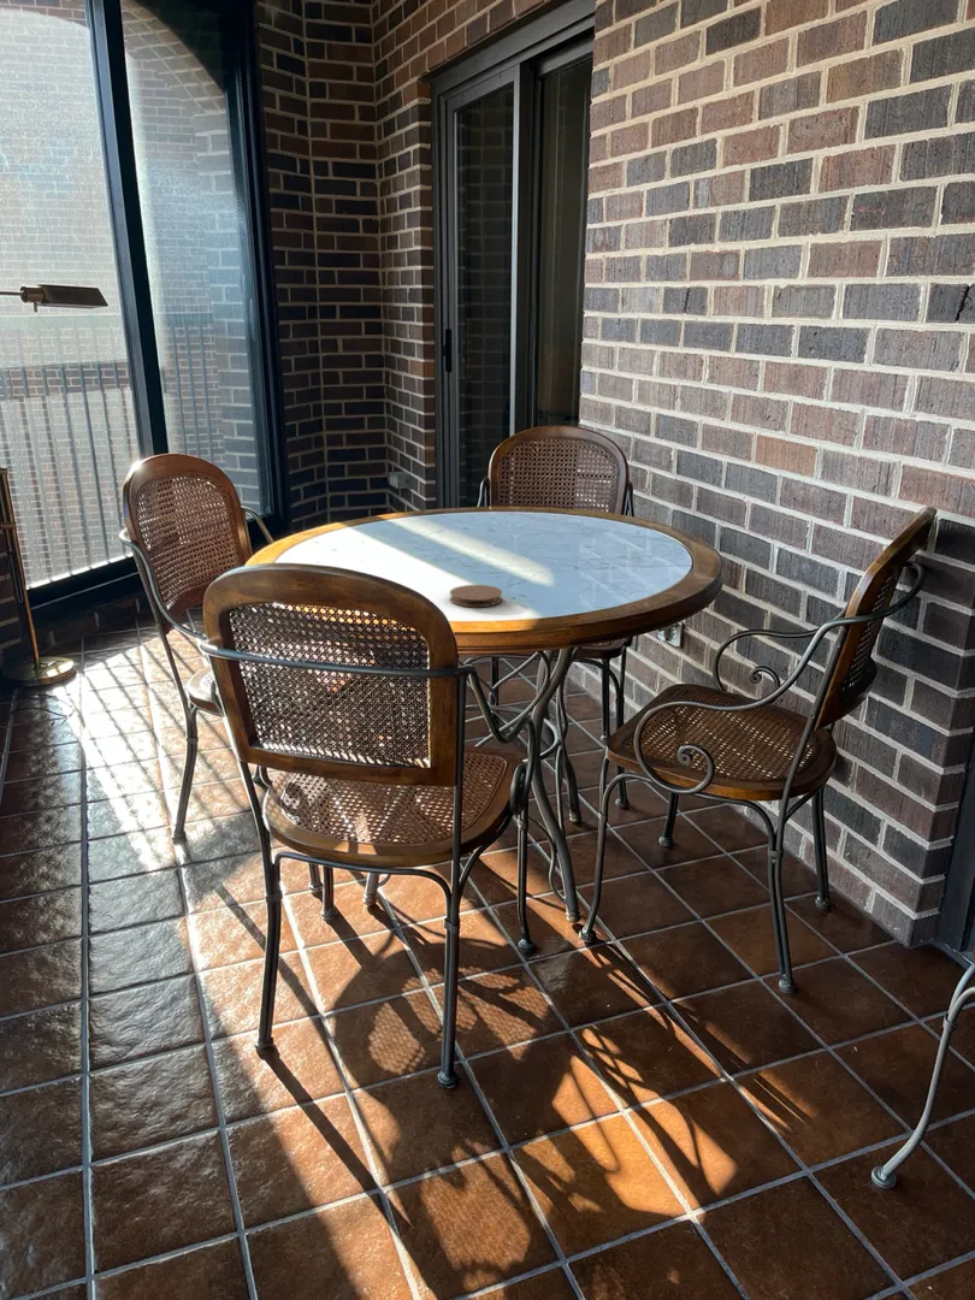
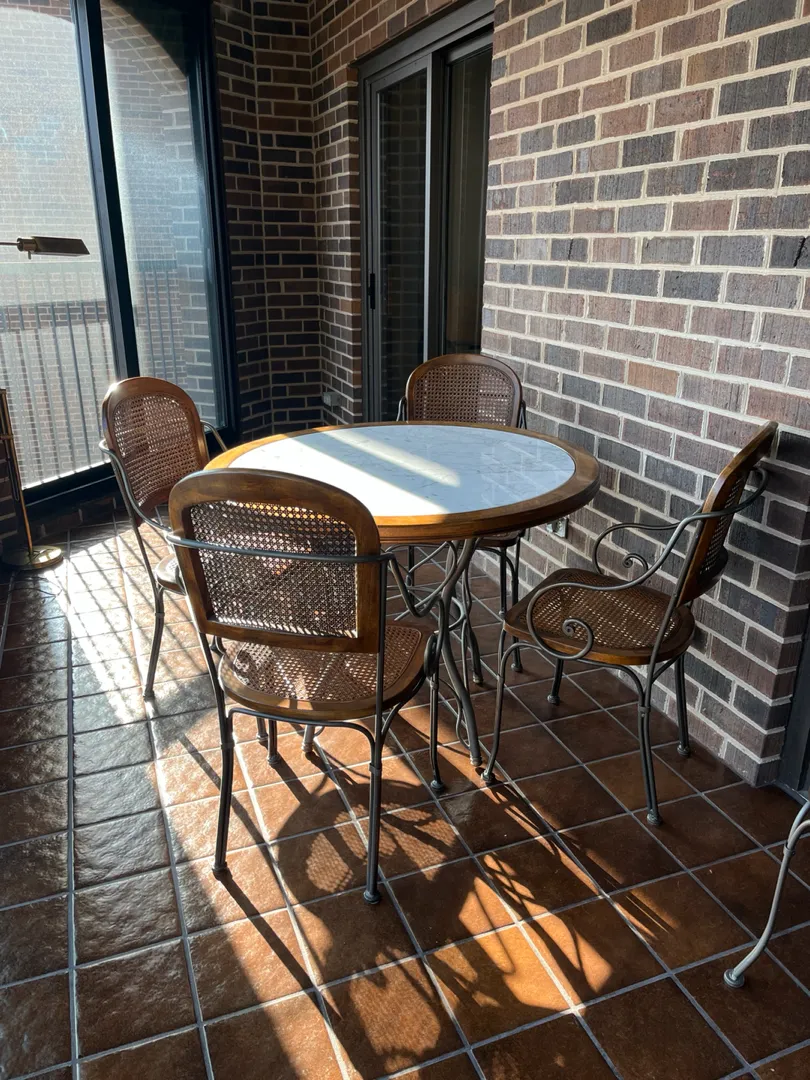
- coaster [449,584,503,608]
